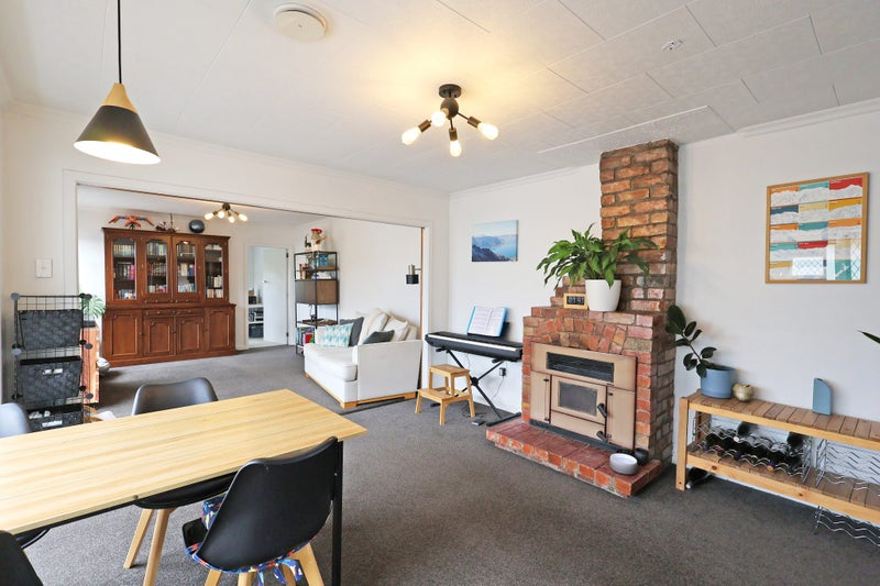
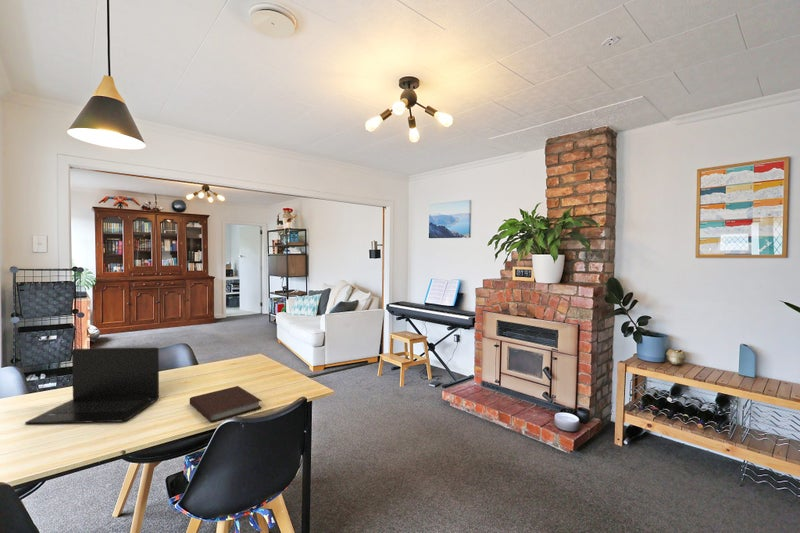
+ laptop [24,346,160,425]
+ notebook [189,385,263,423]
